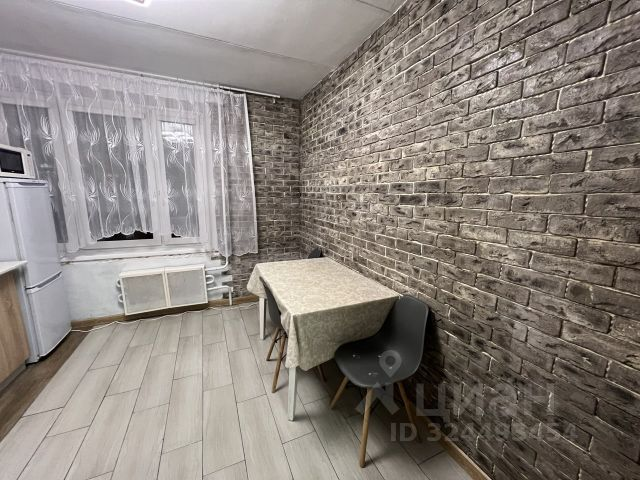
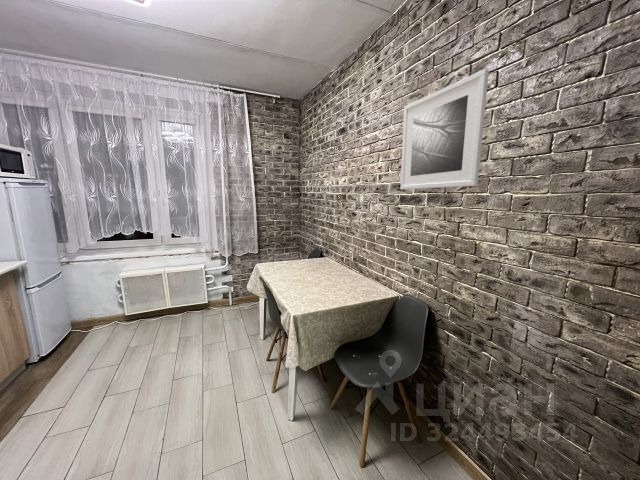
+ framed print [399,68,490,190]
